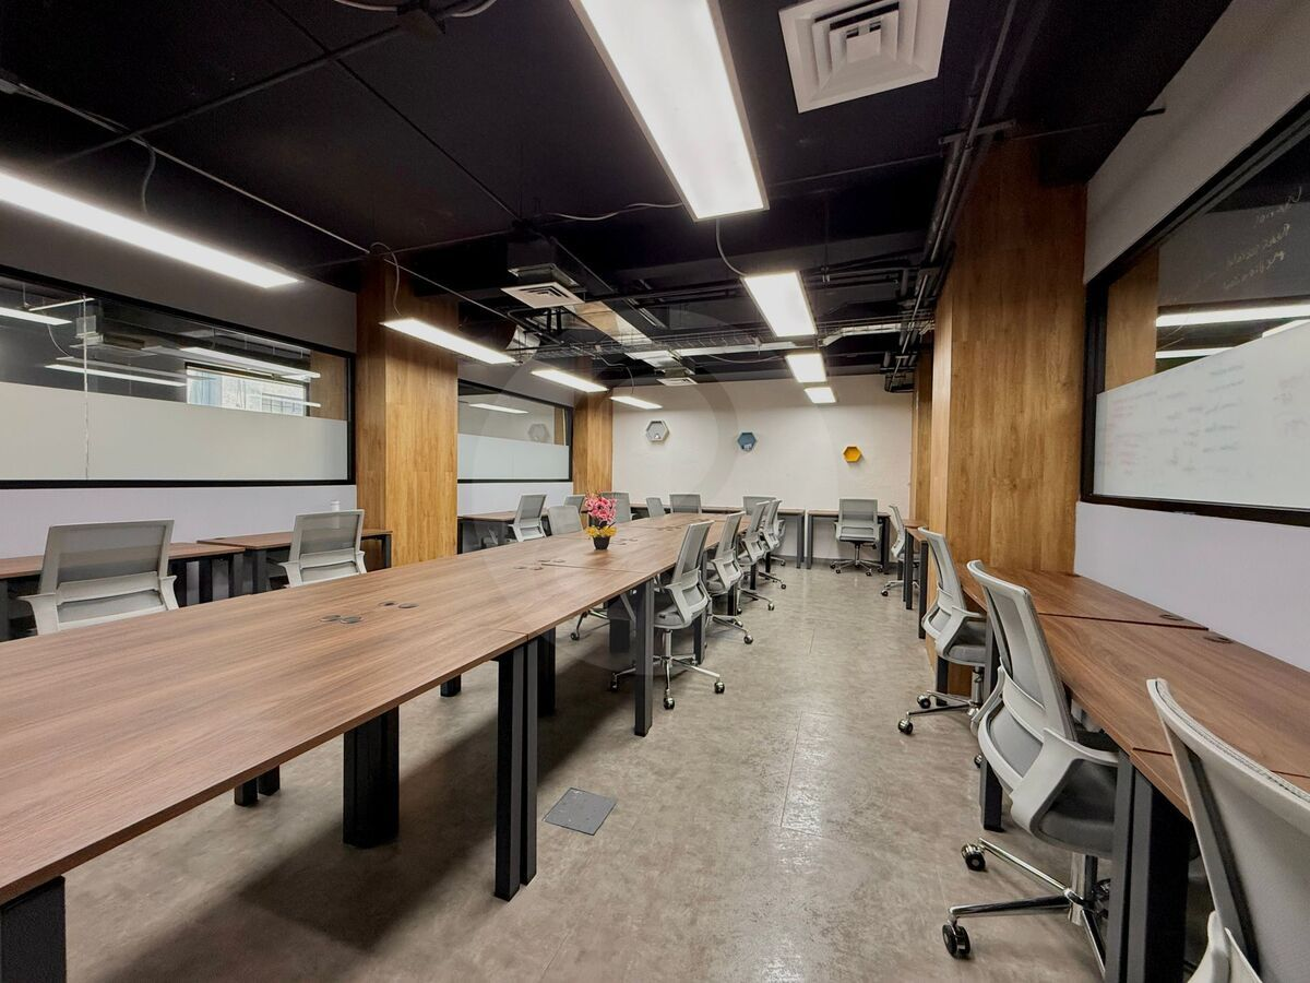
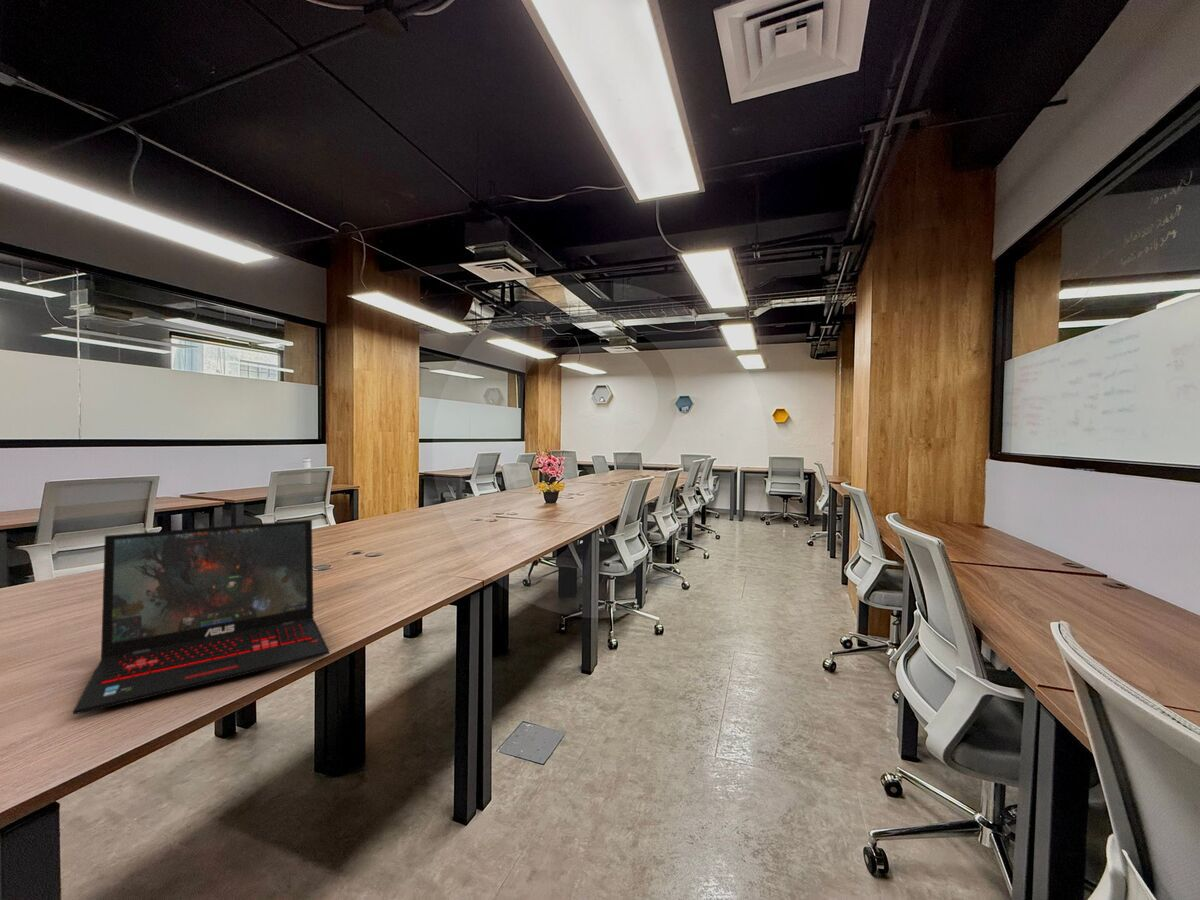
+ laptop [72,519,330,715]
